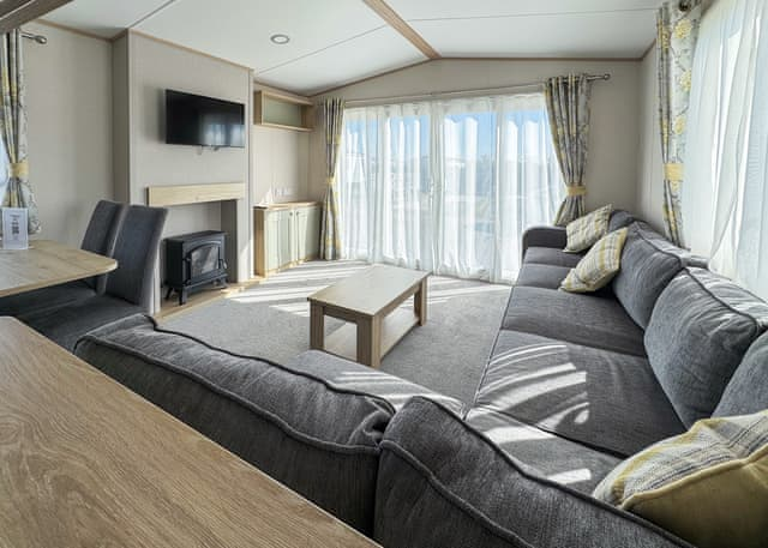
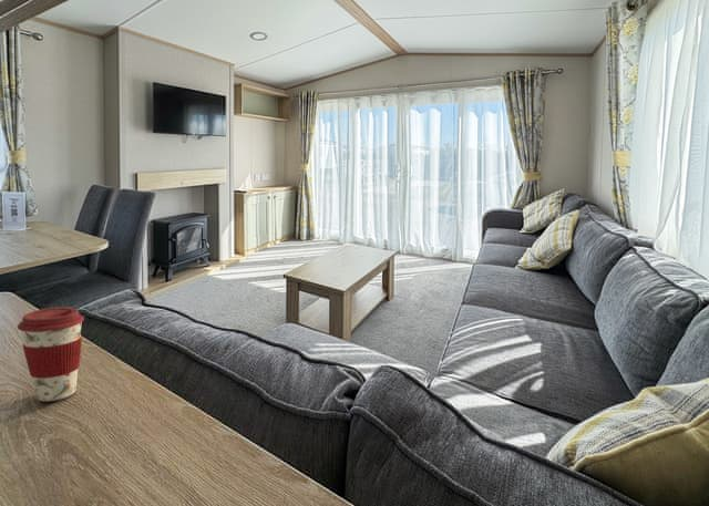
+ coffee cup [17,306,85,402]
